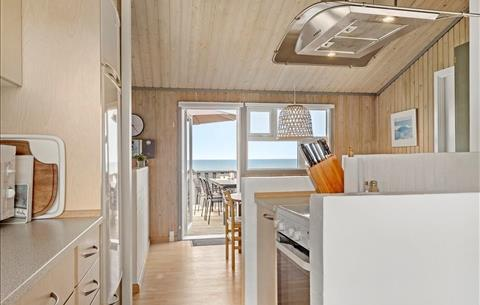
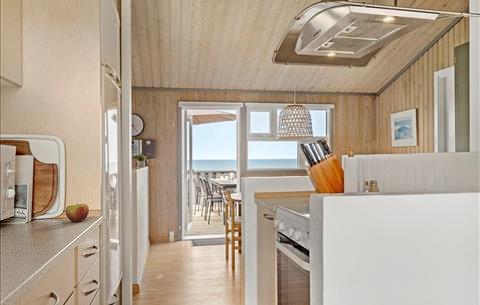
+ apple [64,203,90,223]
